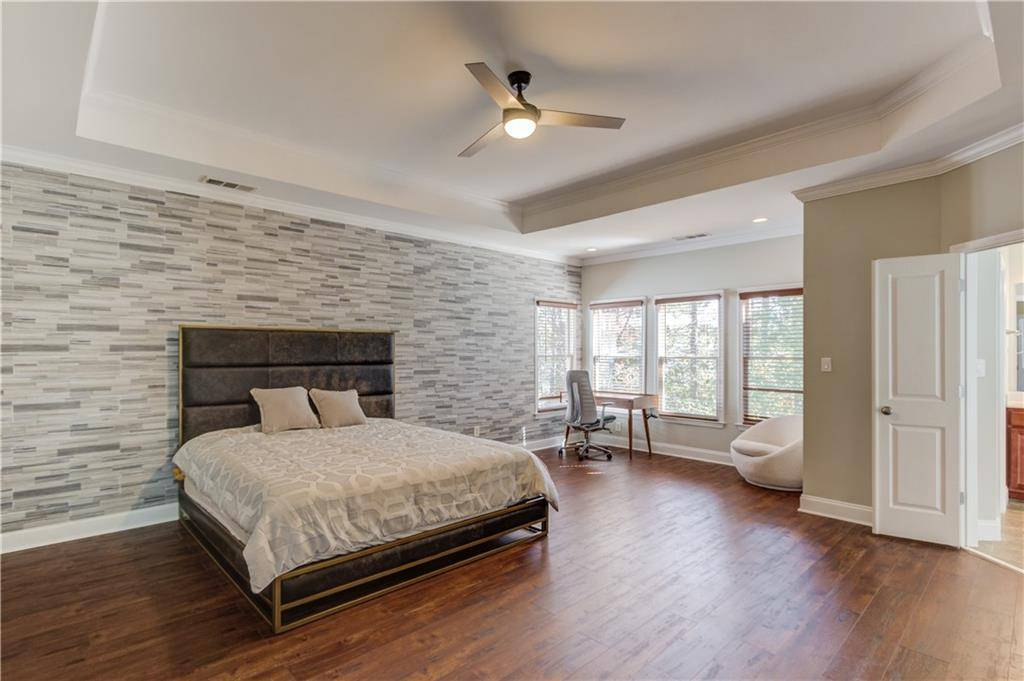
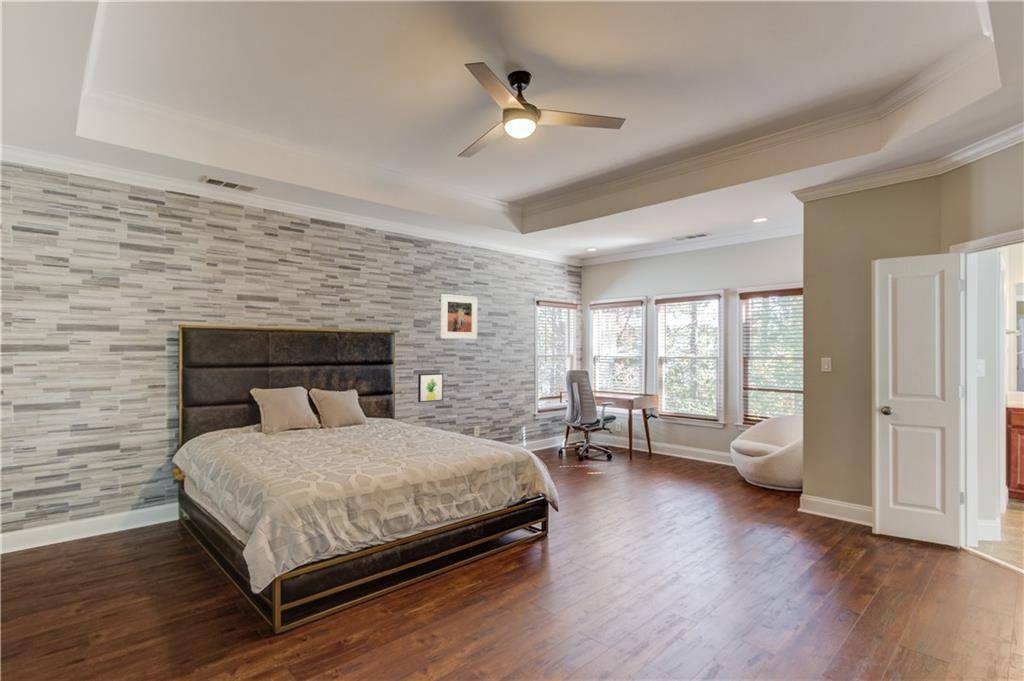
+ wall art [417,372,444,403]
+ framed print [440,293,478,340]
